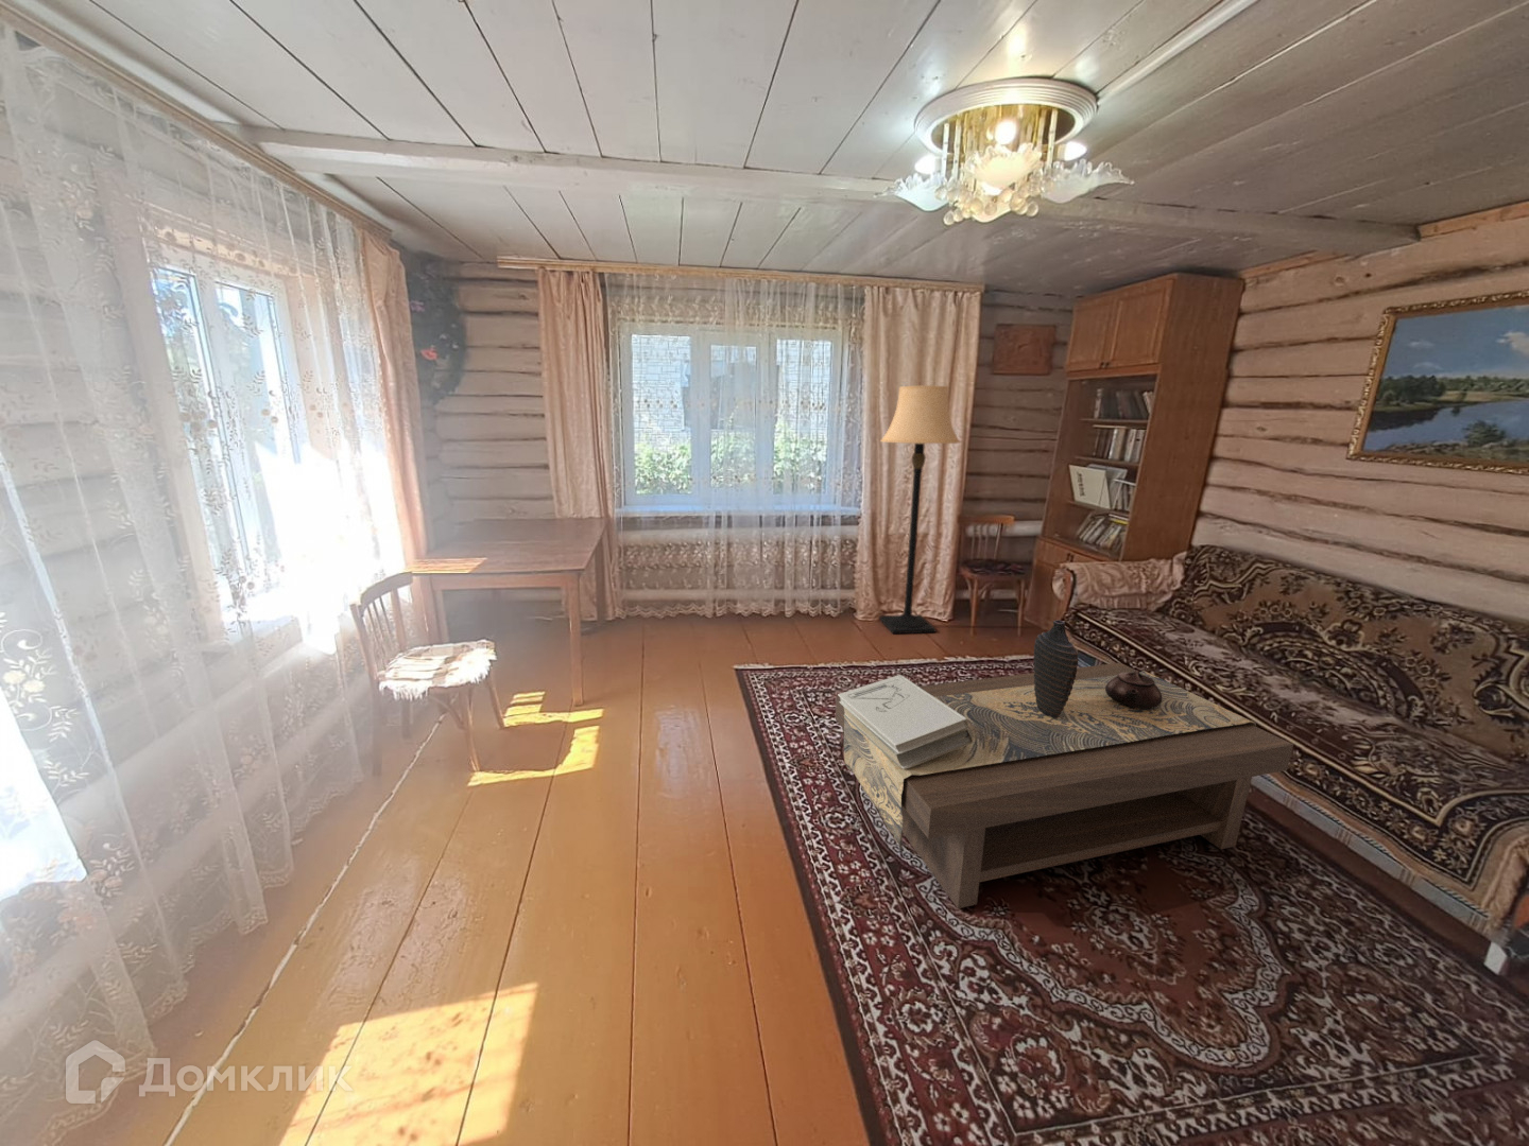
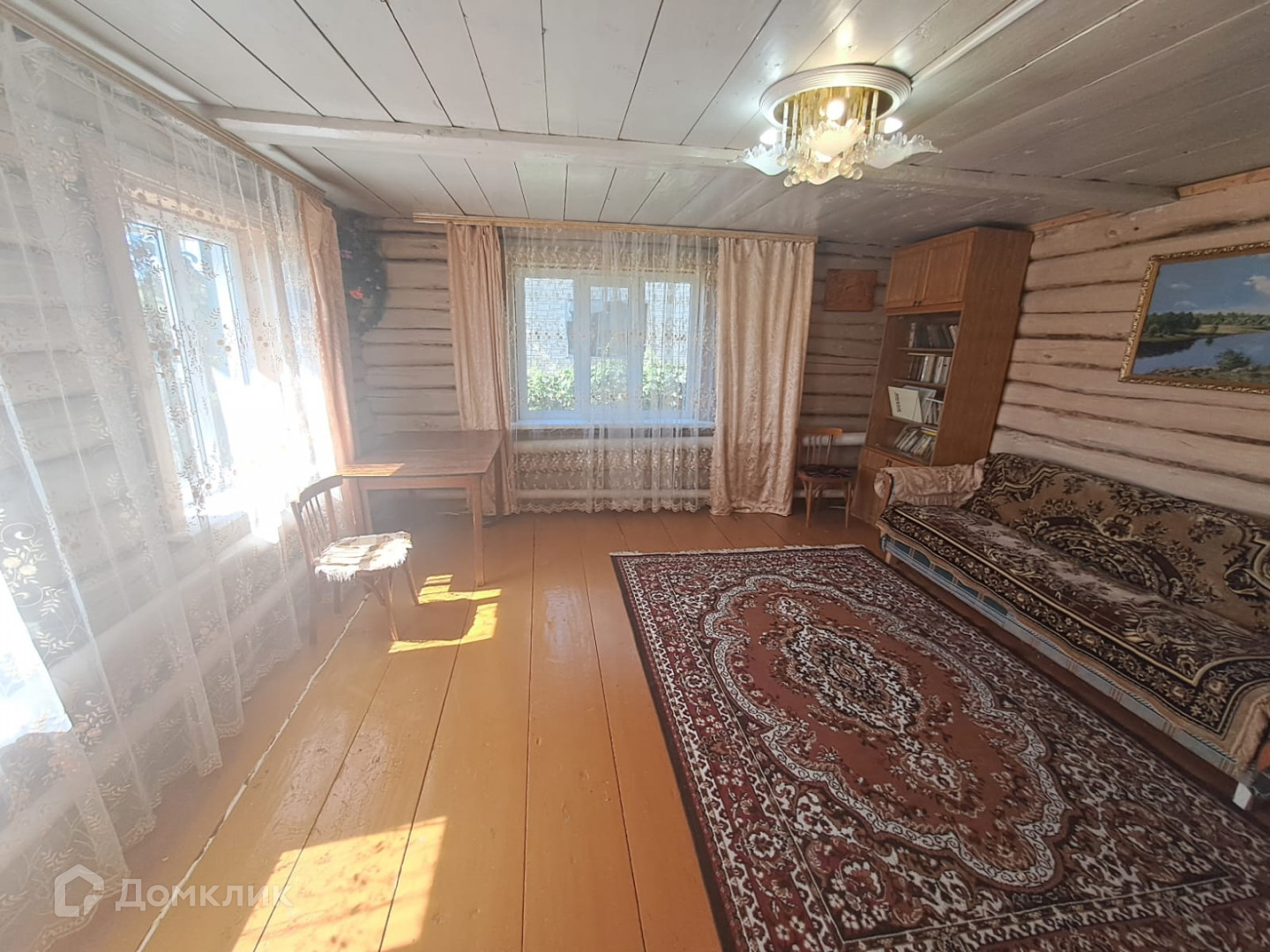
- books [837,674,973,769]
- teapot [1105,669,1162,709]
- decorative vase [1032,620,1080,717]
- coffee table [834,662,1294,909]
- lamp [879,384,962,634]
